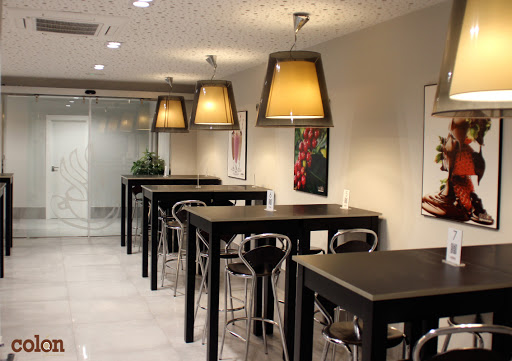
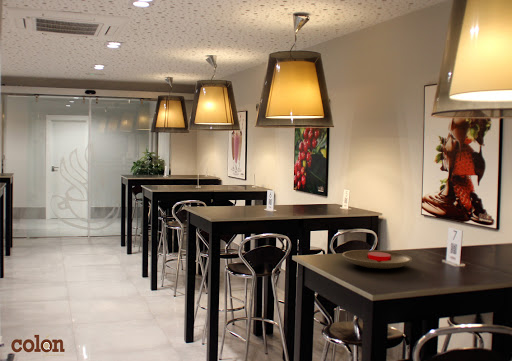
+ plate [341,249,413,270]
